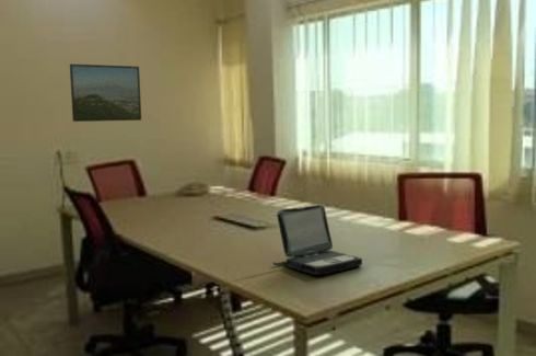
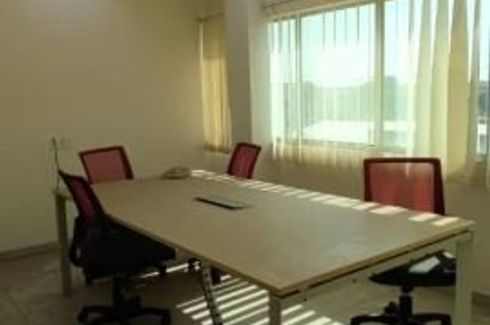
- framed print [69,62,142,123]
- laptop [272,204,363,276]
